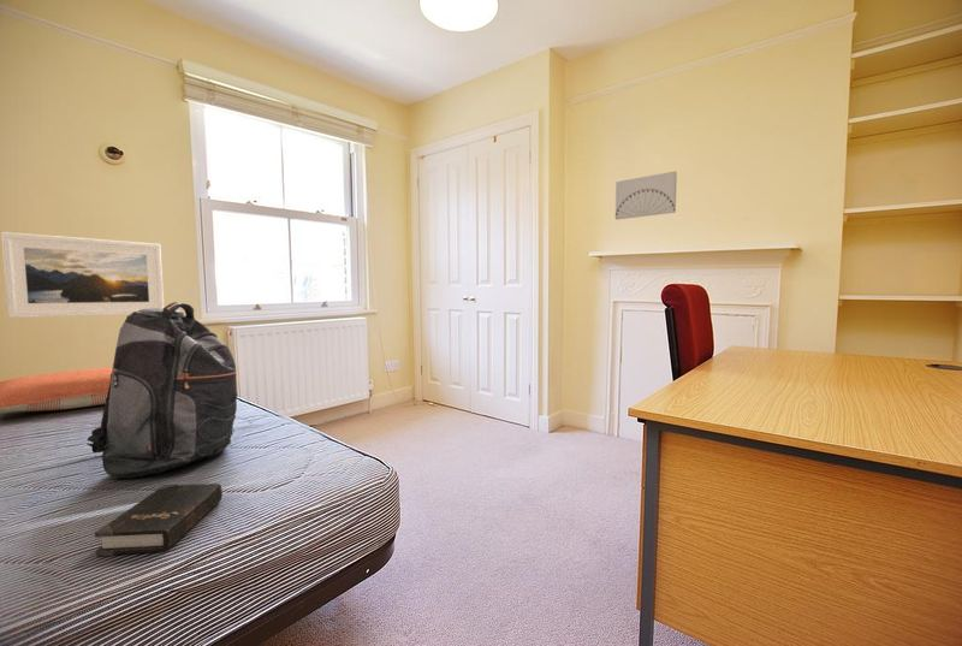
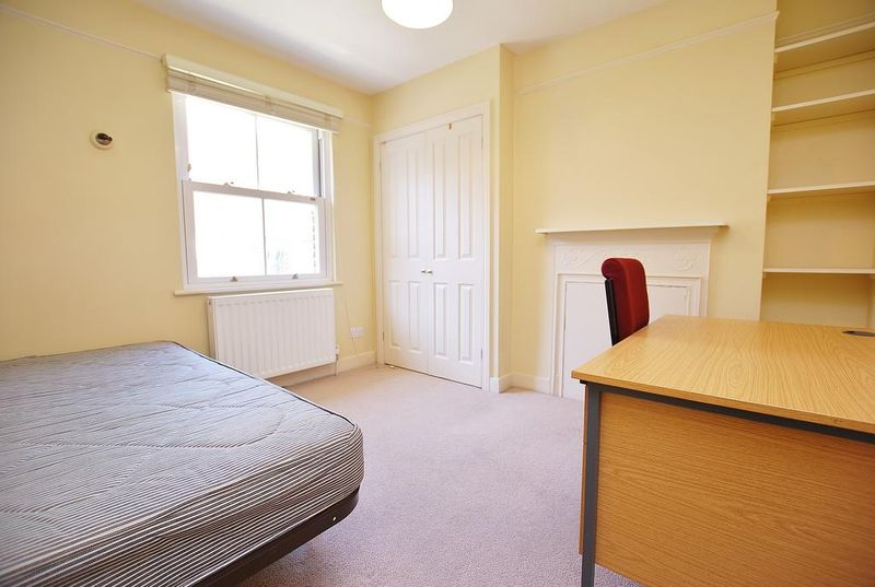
- backpack [85,301,238,480]
- pillow [0,366,113,414]
- wall art [614,170,678,221]
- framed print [0,231,165,319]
- hardback book [94,482,224,557]
